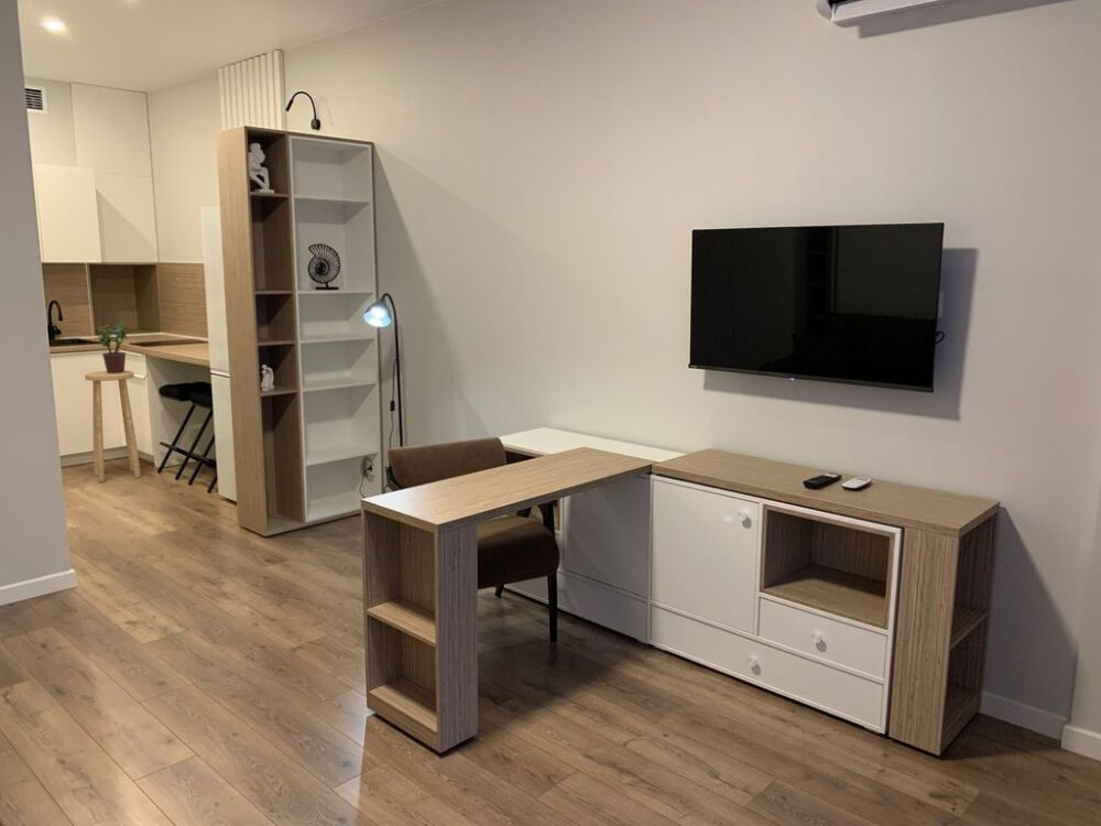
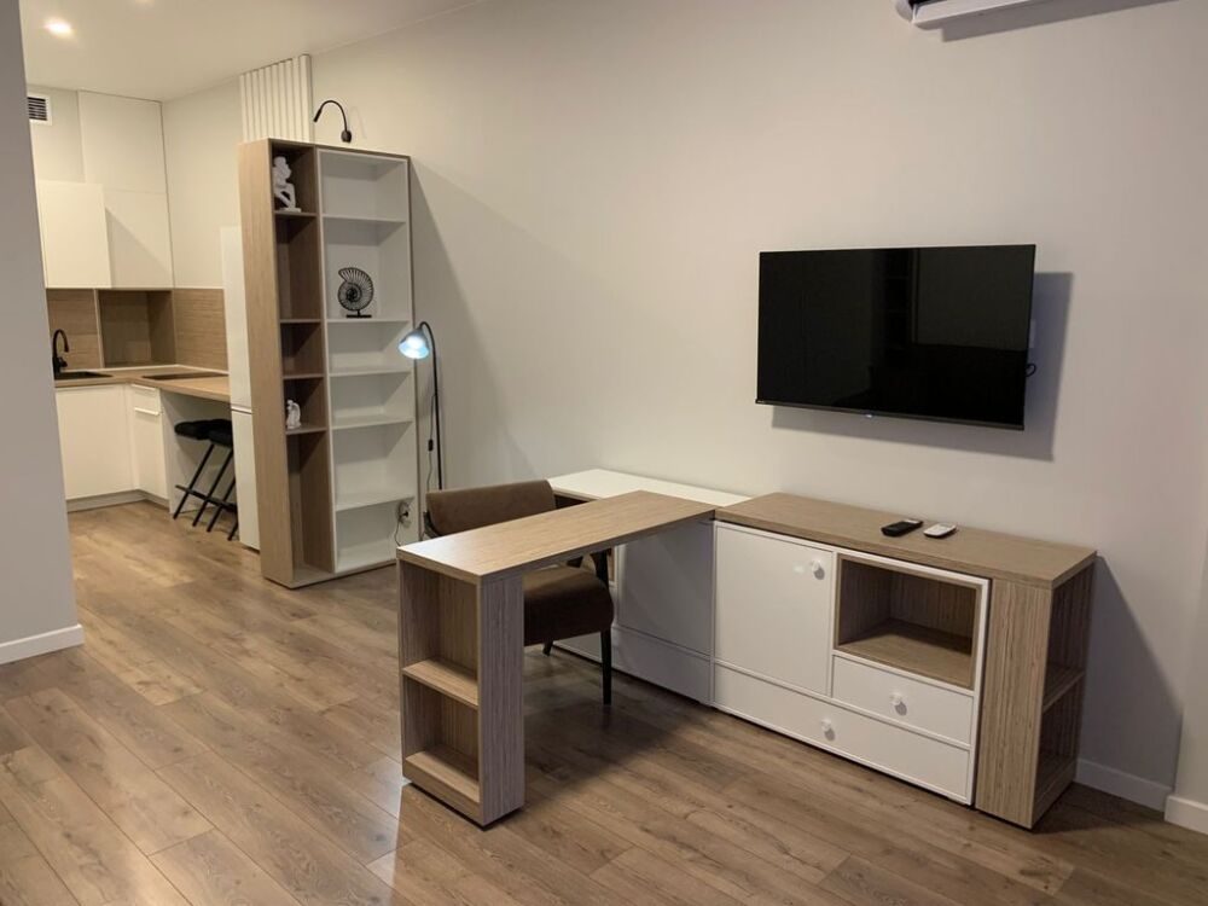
- potted plant [94,322,129,374]
- stool [84,370,142,483]
